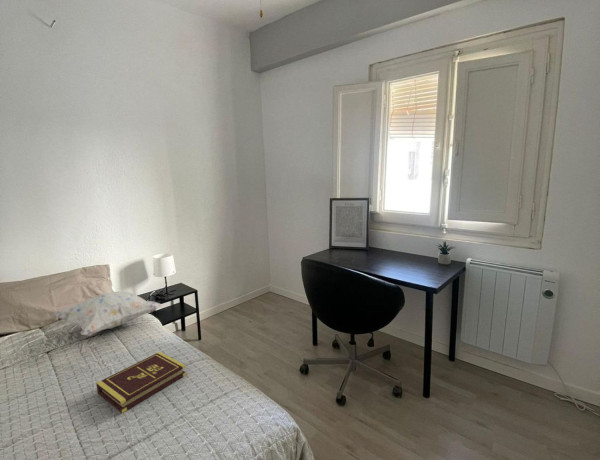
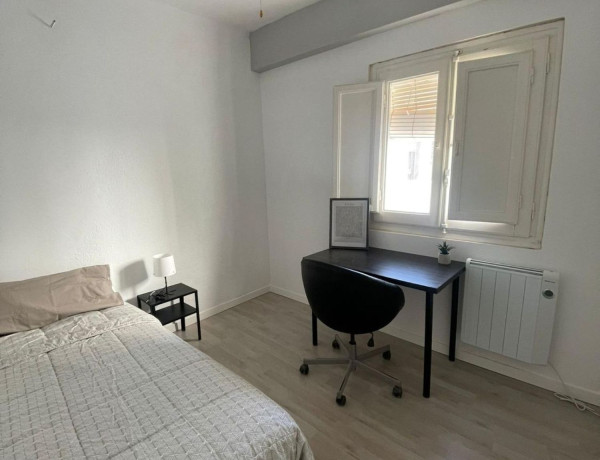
- decorative pillow [52,290,163,337]
- book [95,351,187,414]
